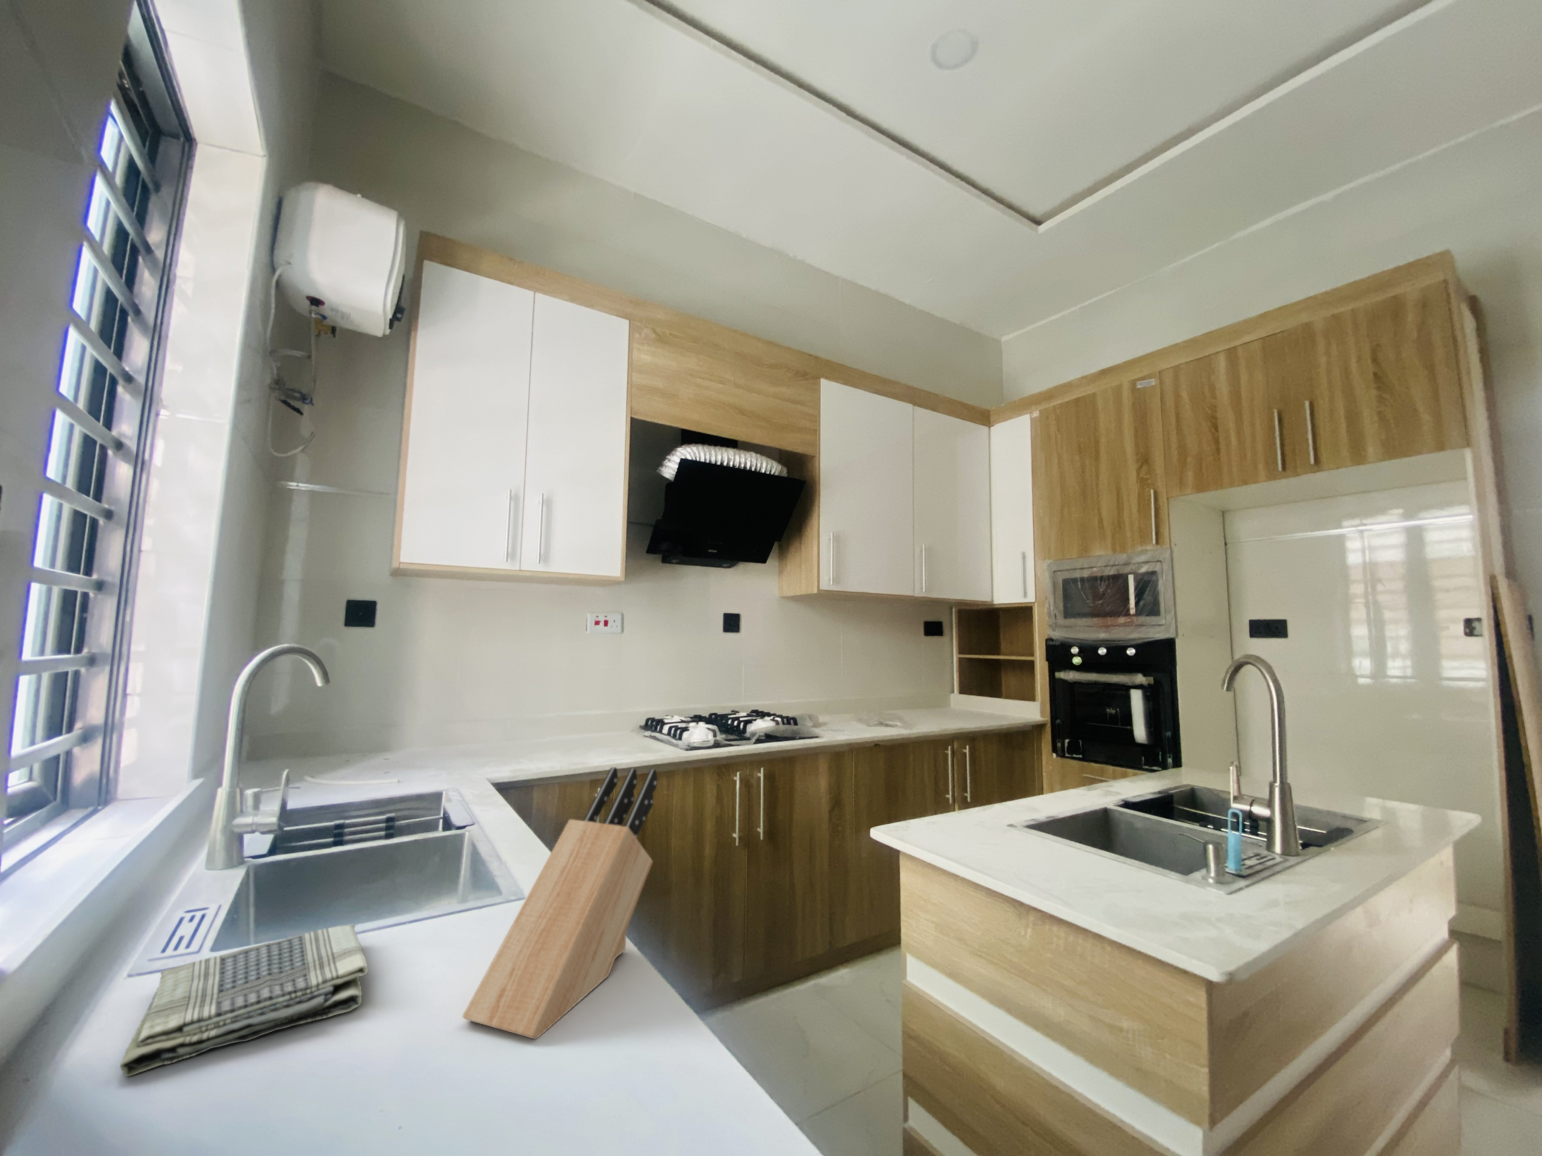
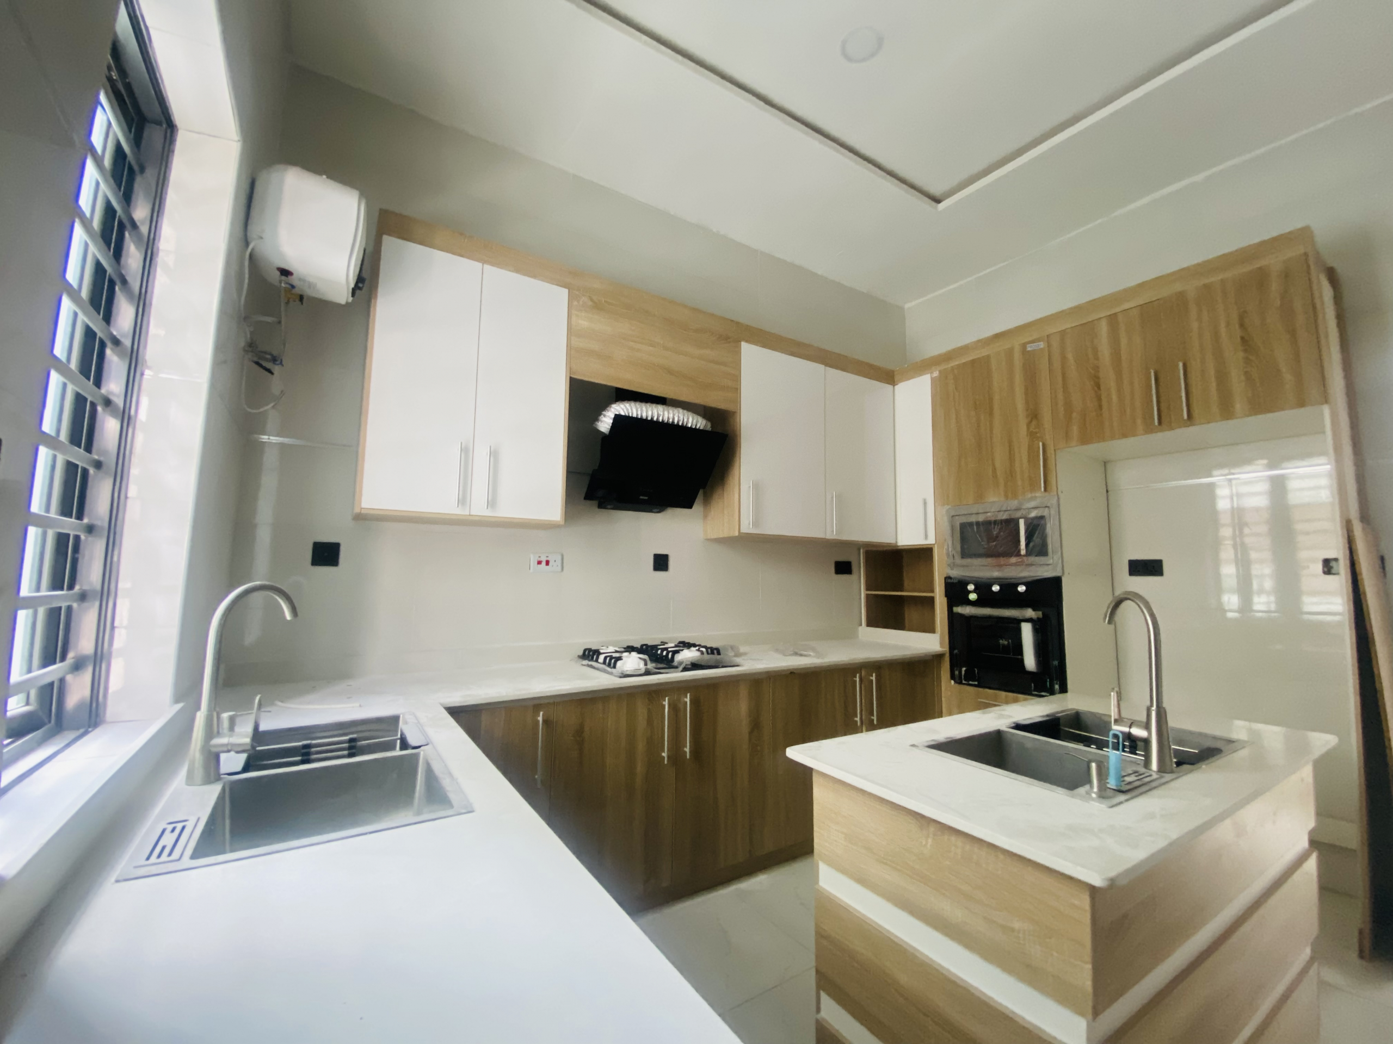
- knife block [461,766,658,1039]
- dish towel [119,924,369,1077]
